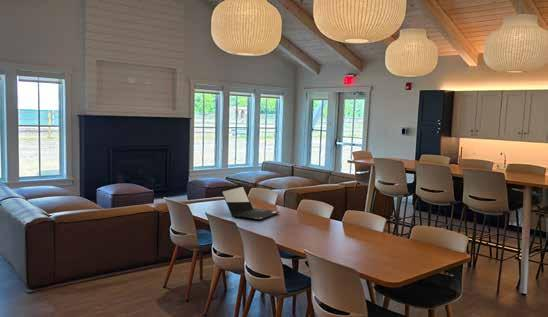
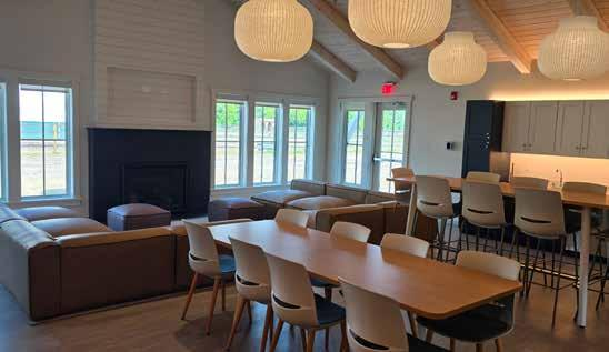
- laptop computer [220,184,280,221]
